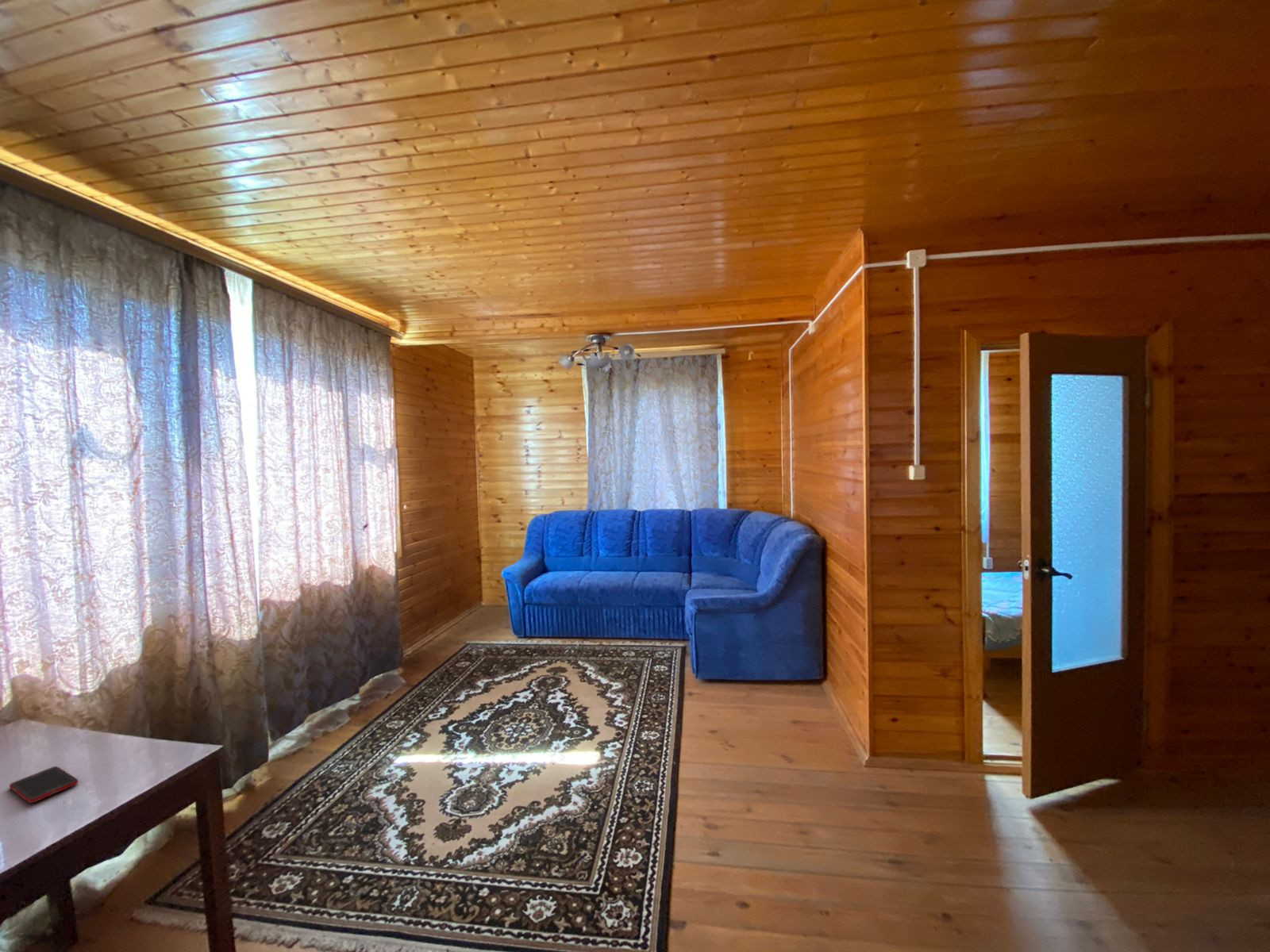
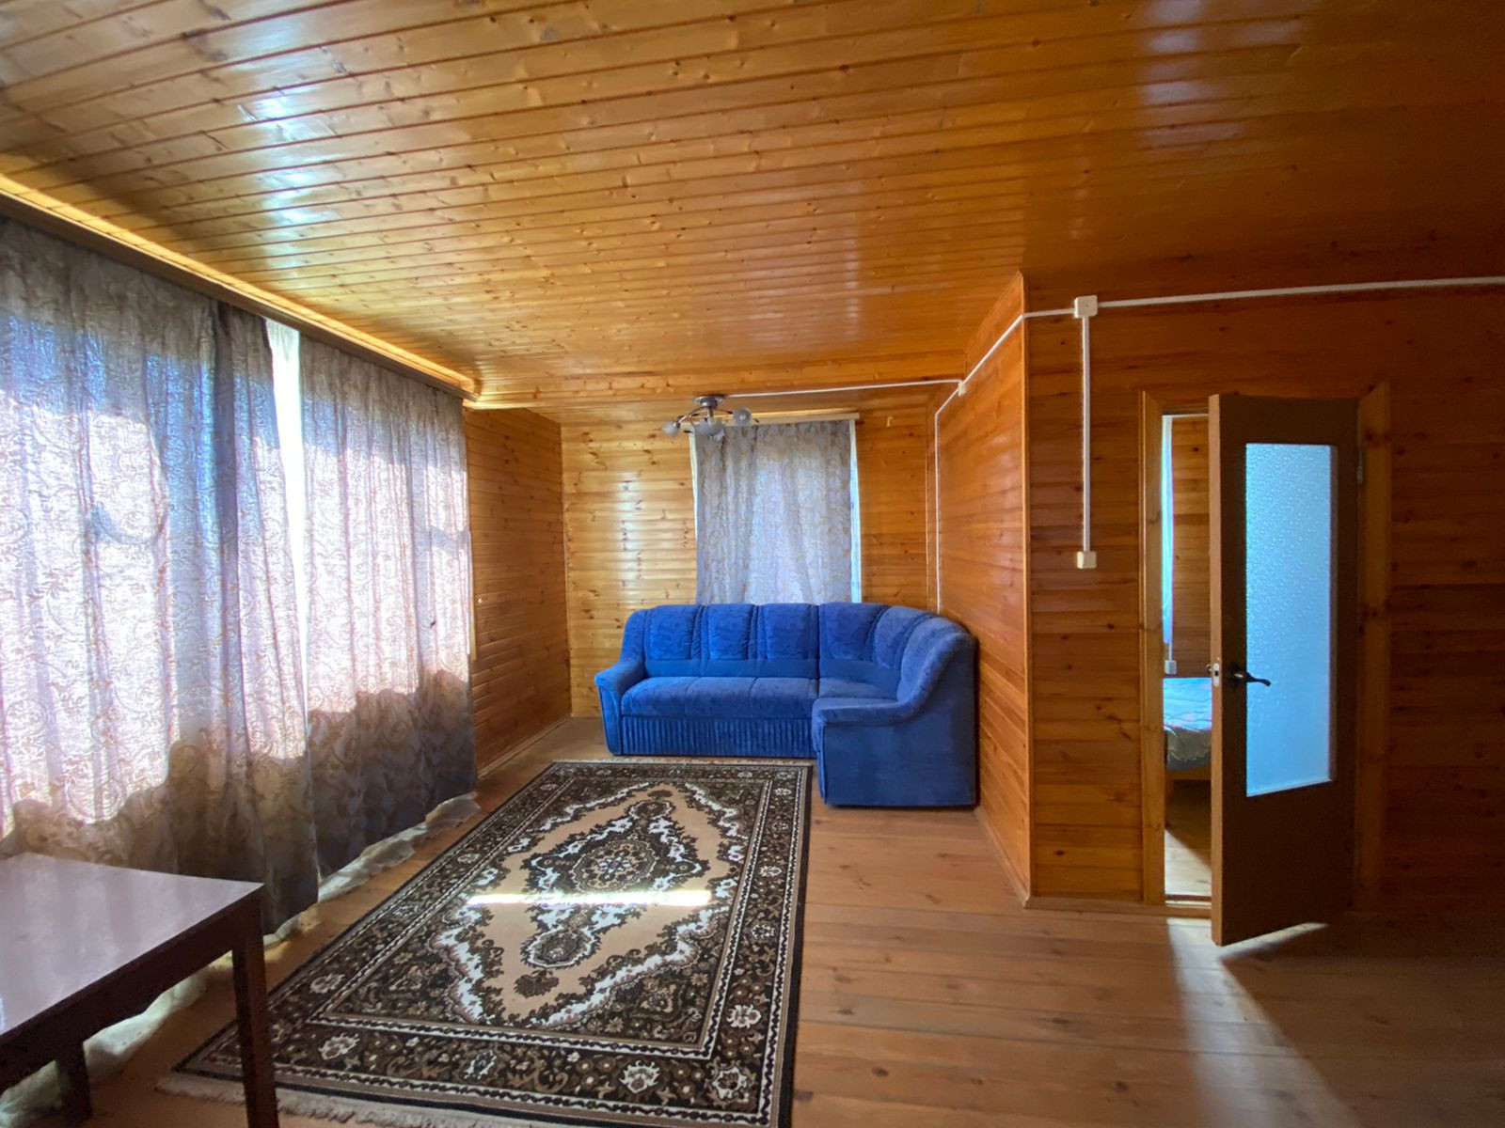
- cell phone [9,766,79,804]
